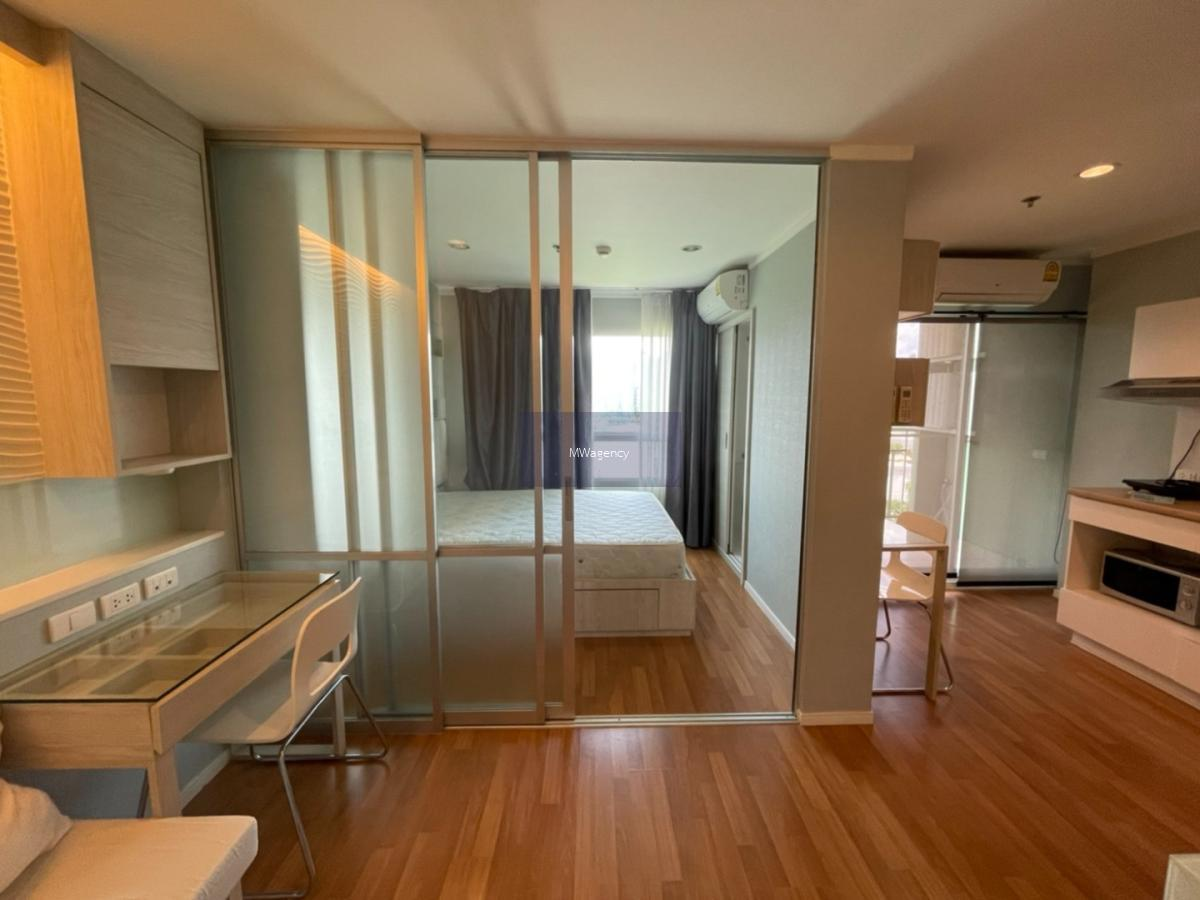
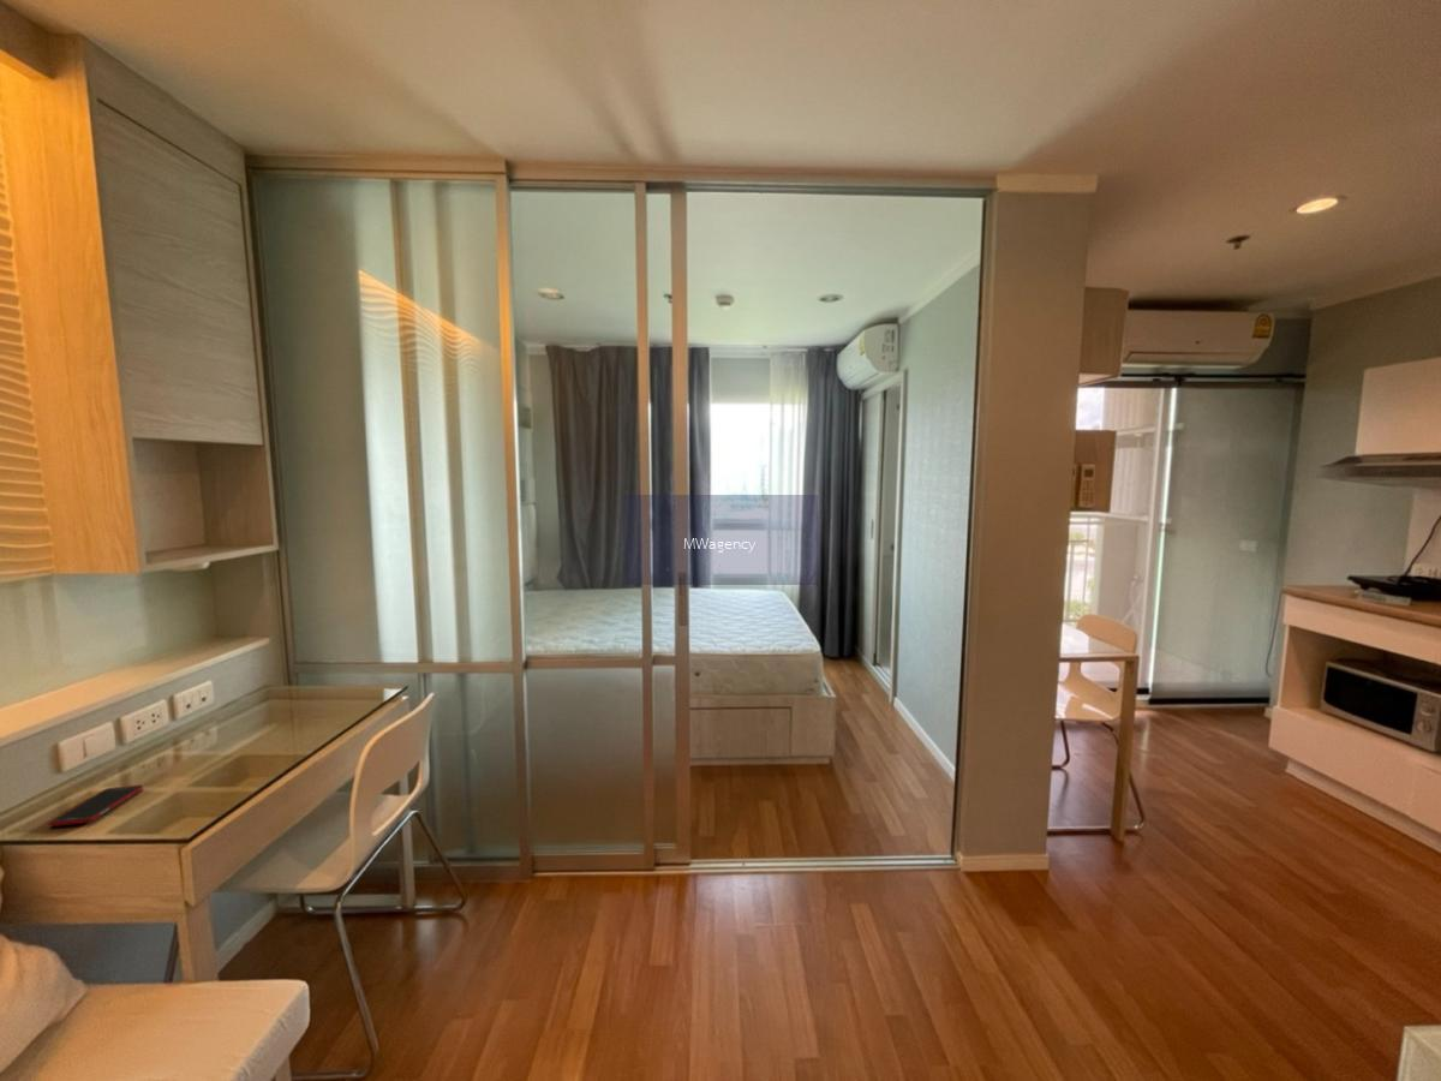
+ cell phone [48,784,144,828]
